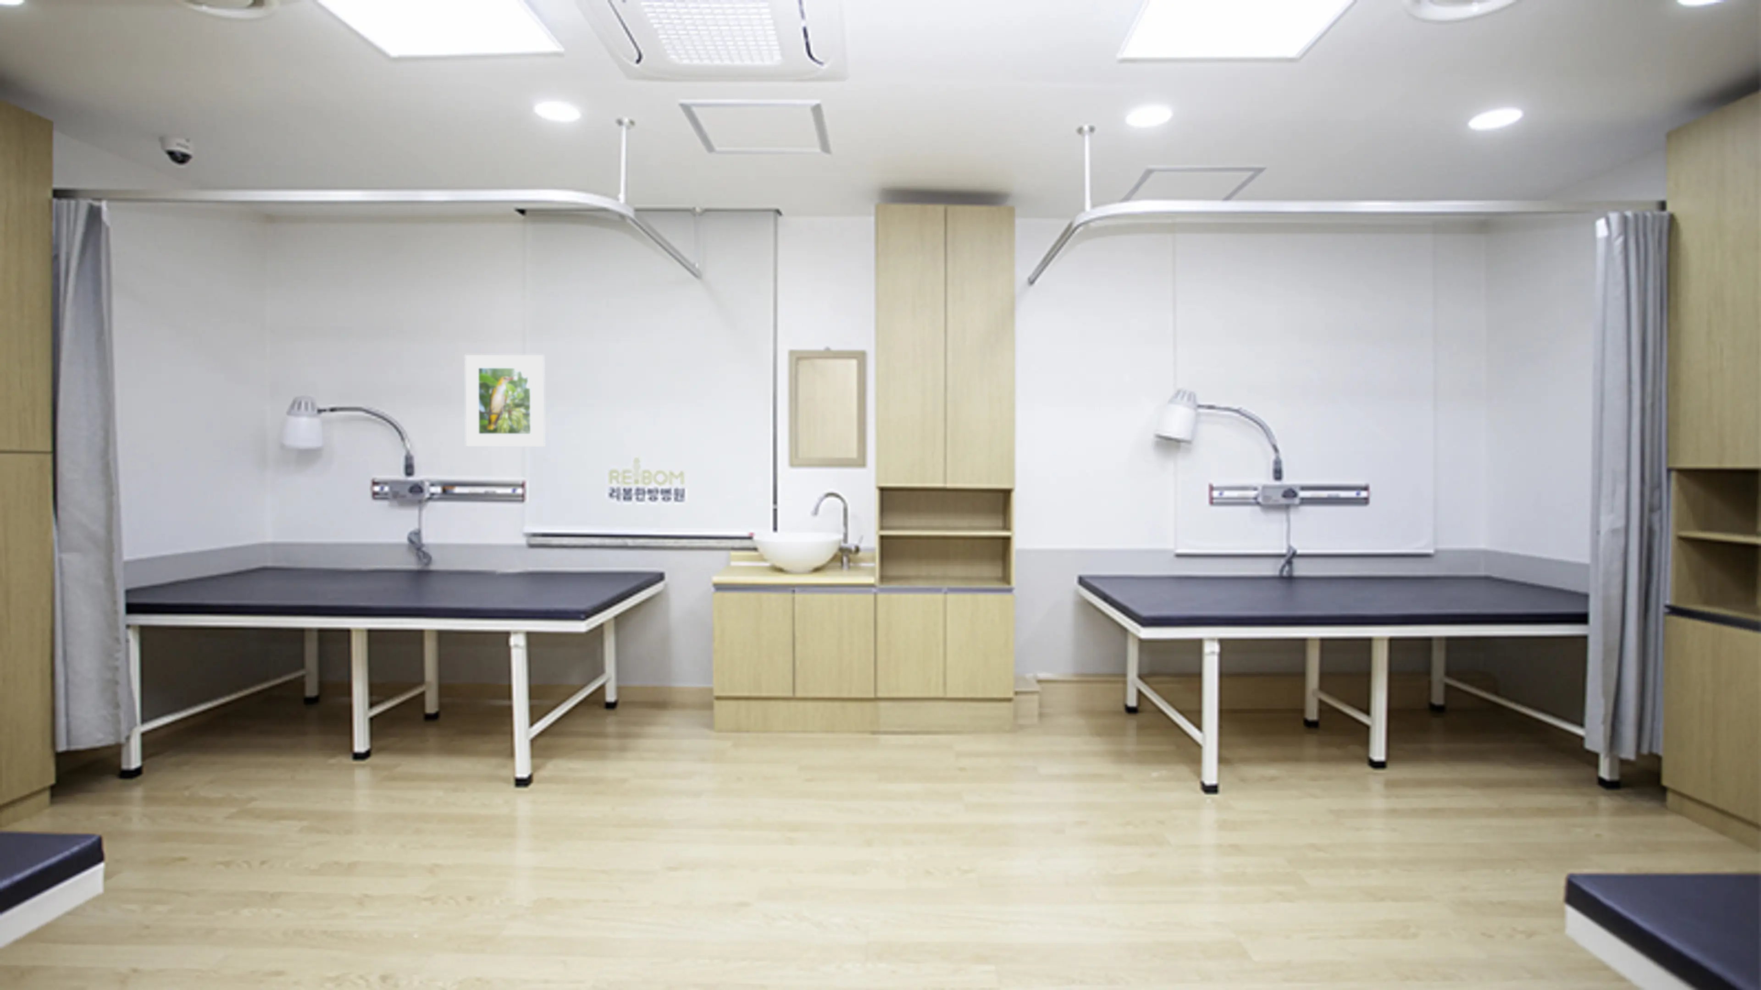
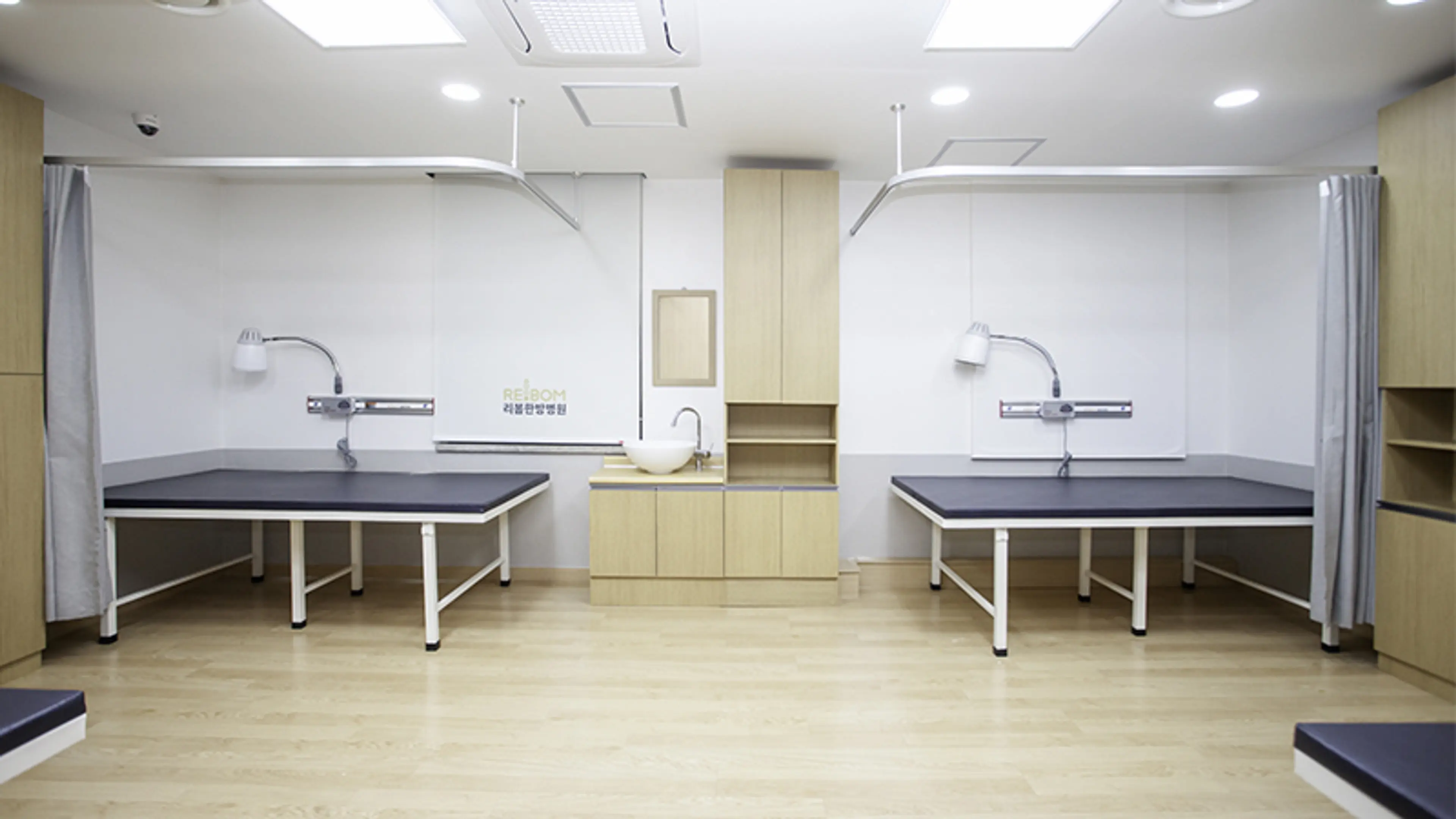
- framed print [464,354,544,447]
